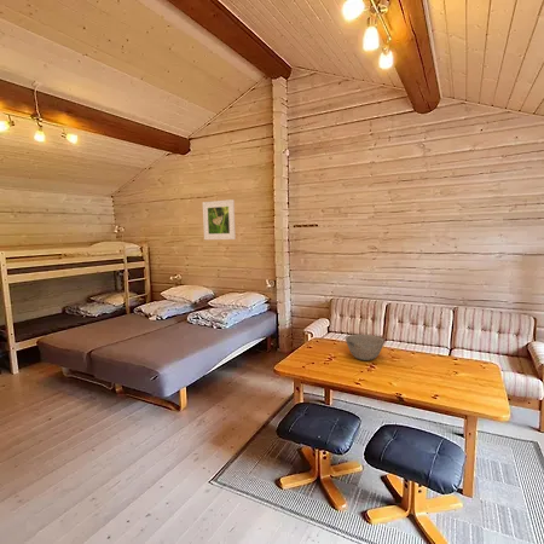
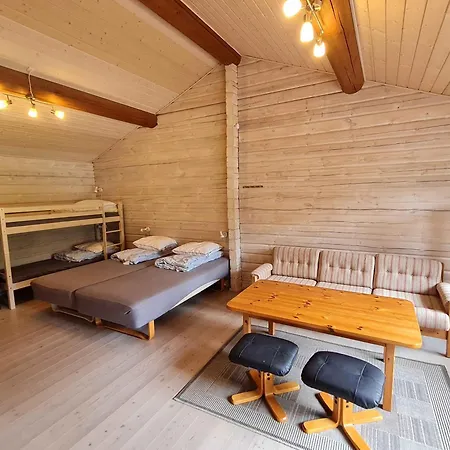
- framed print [202,198,237,241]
- bowl [345,332,386,361]
